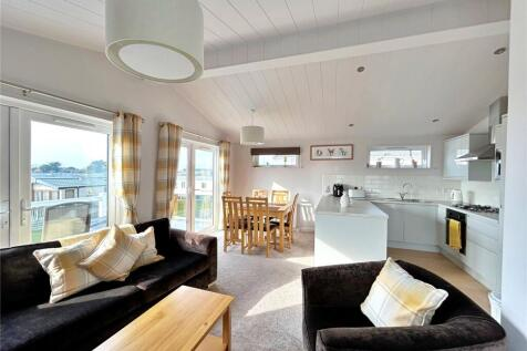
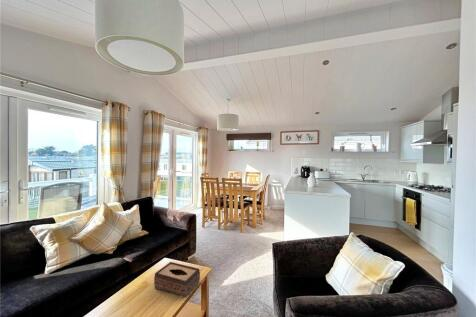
+ tissue box [153,261,201,298]
